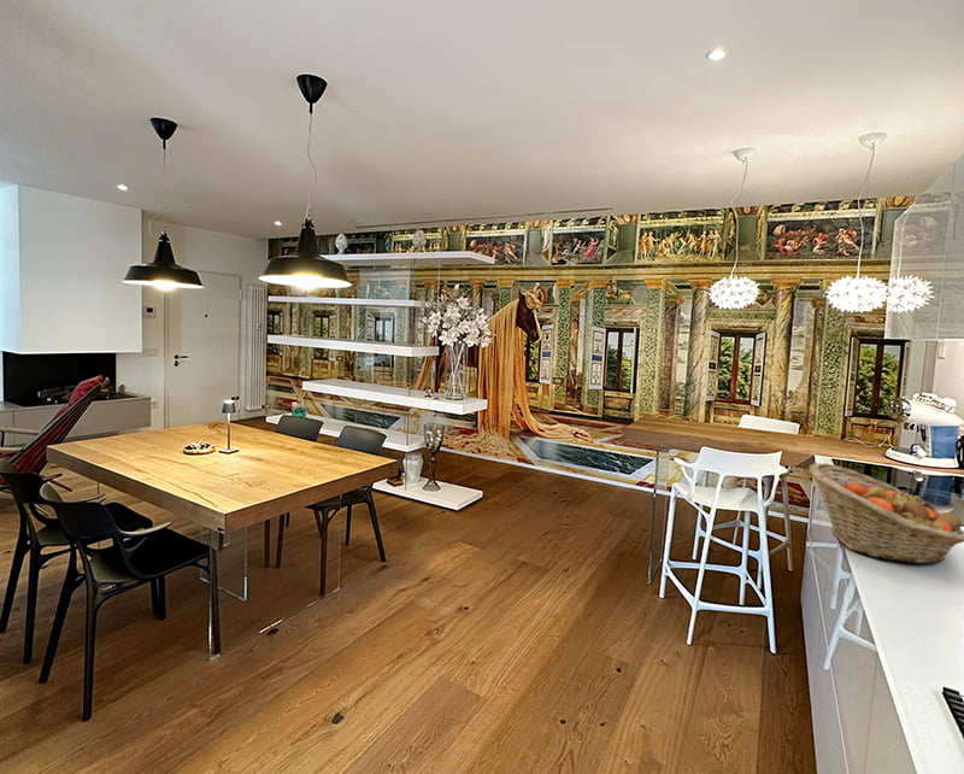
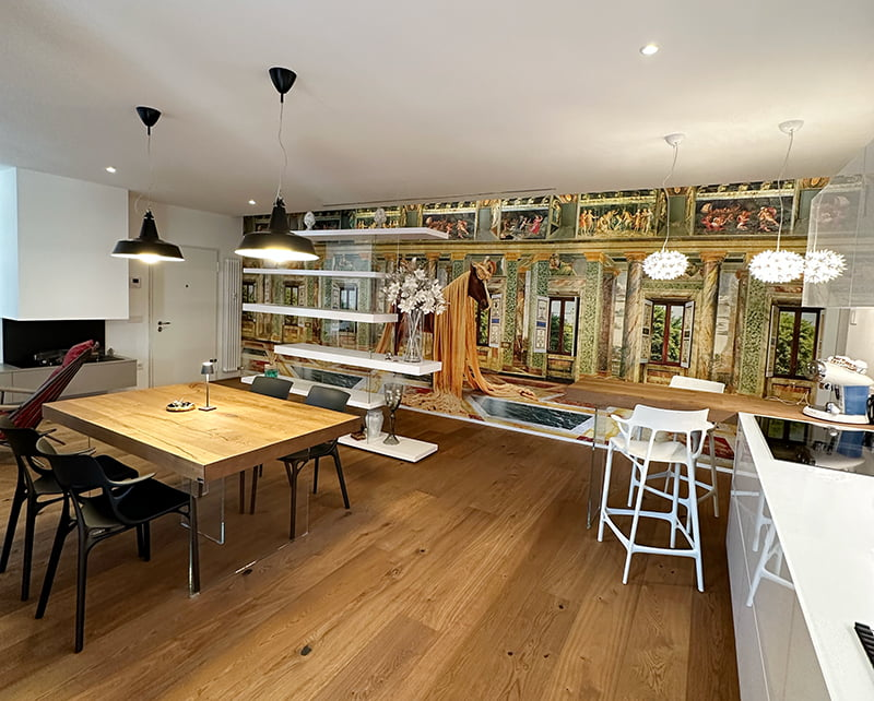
- fruit basket [807,462,964,565]
